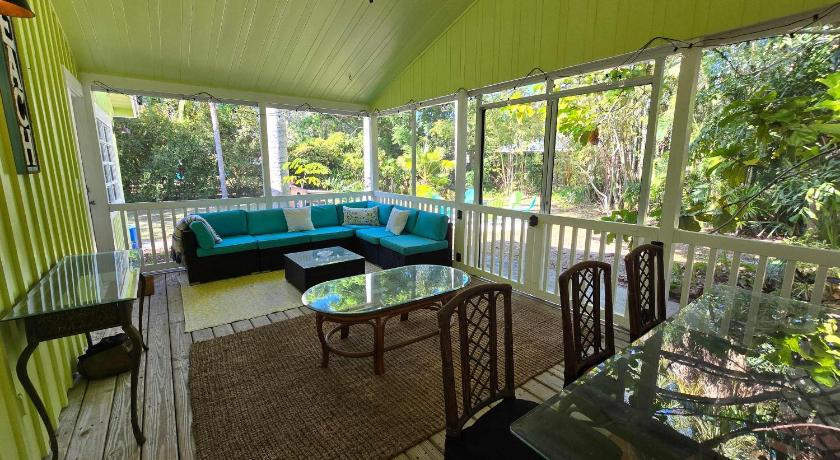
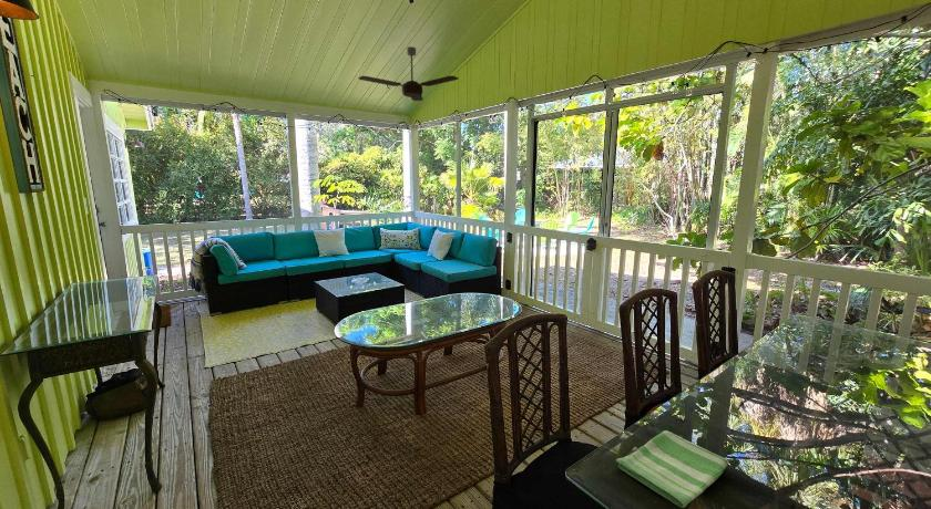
+ dish towel [615,429,729,509]
+ ceiling fan [358,45,459,102]
